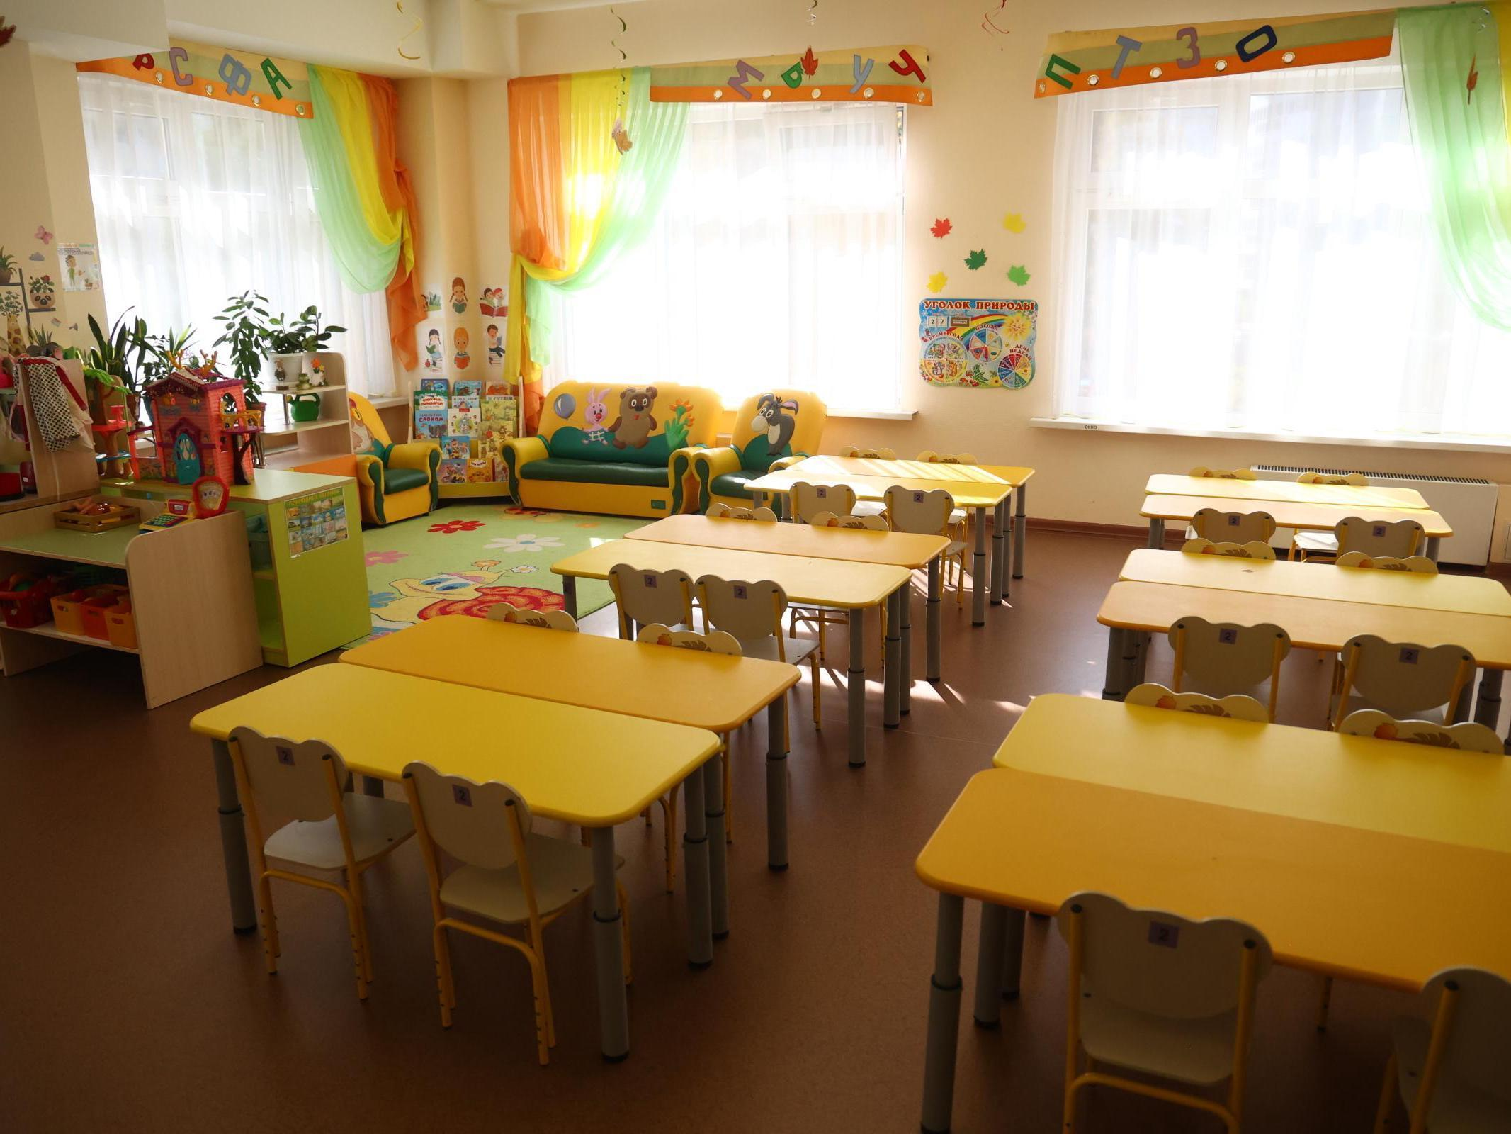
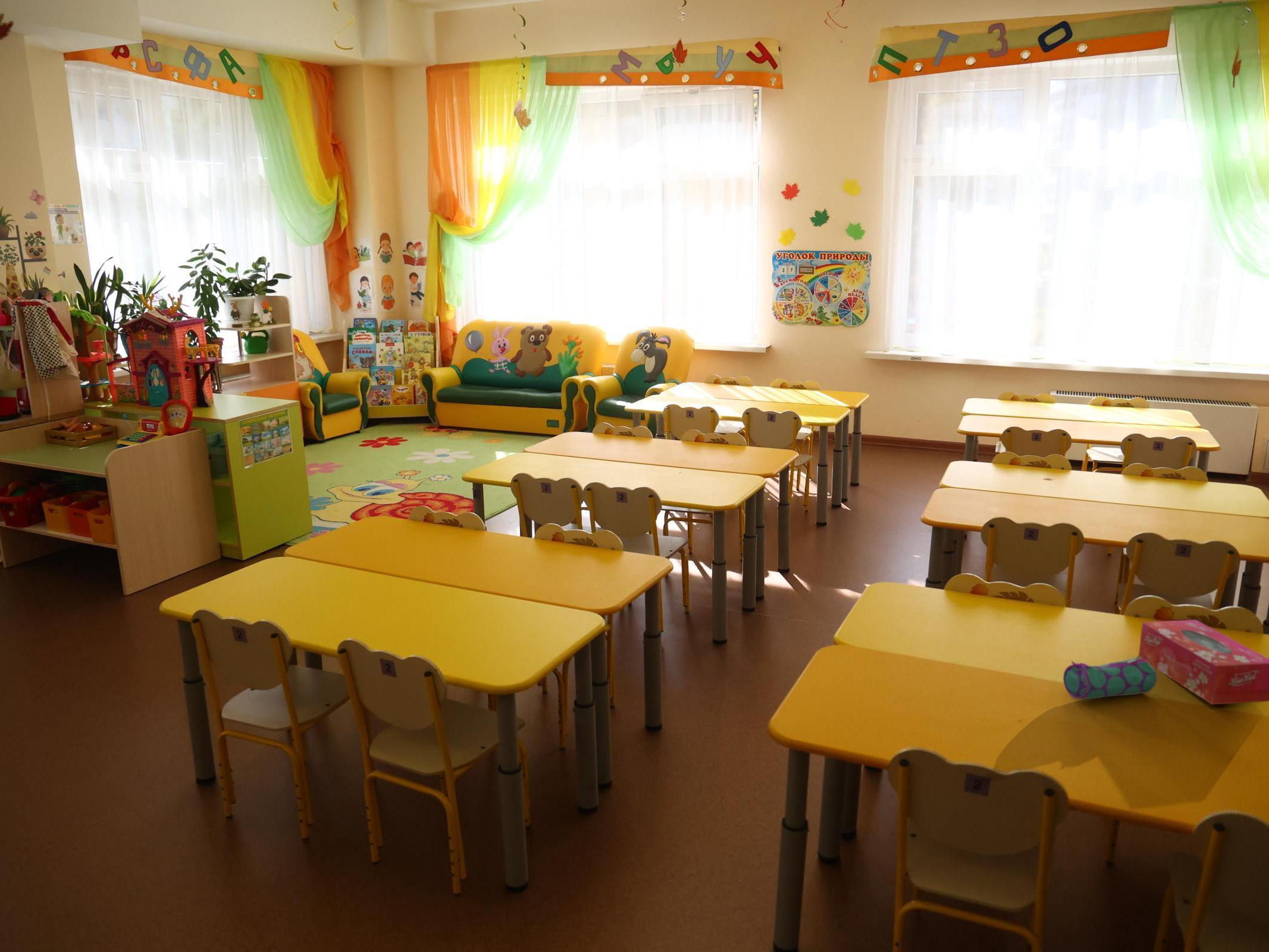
+ tissue box [1138,619,1269,705]
+ pencil case [1063,656,1158,700]
